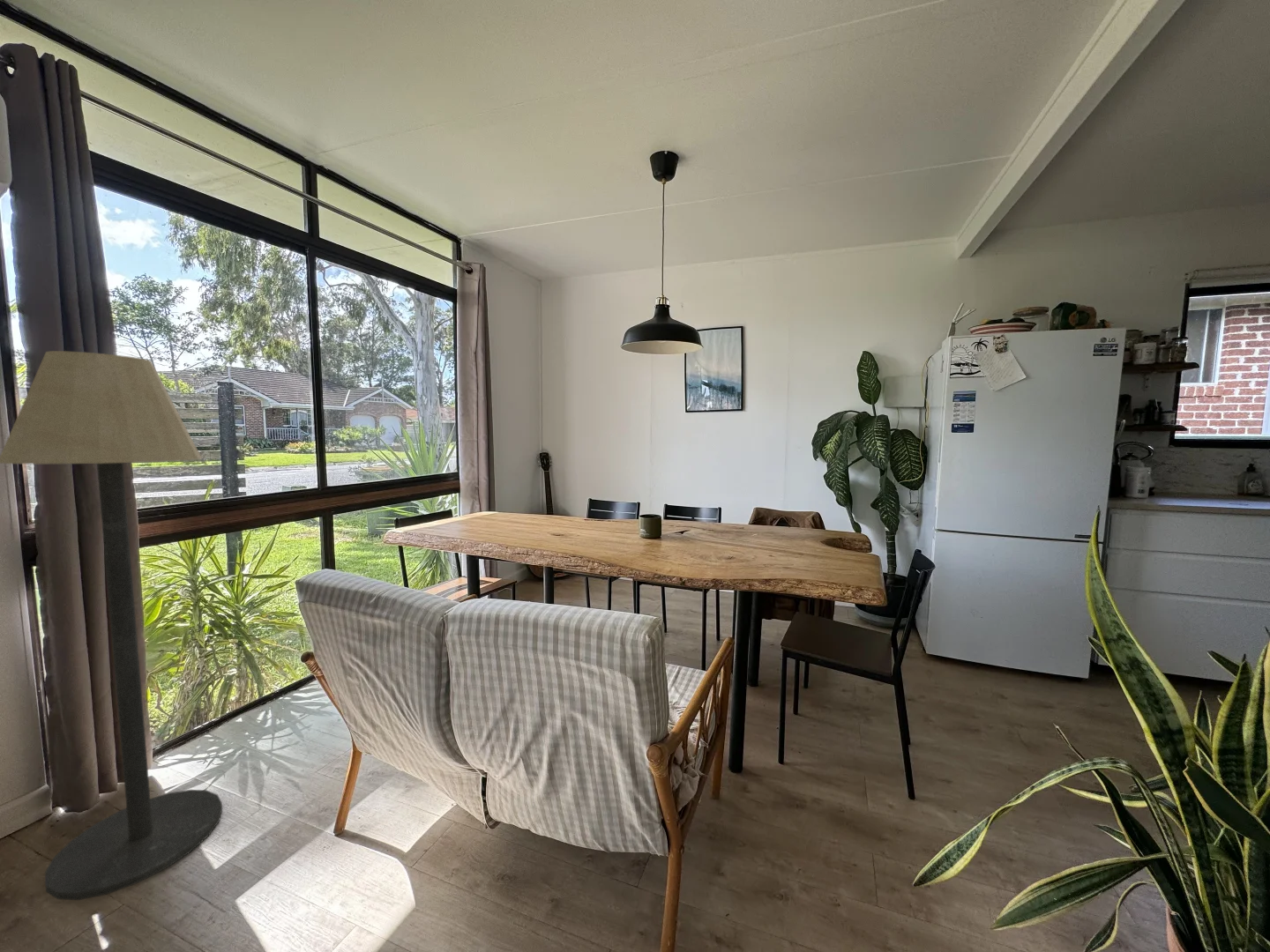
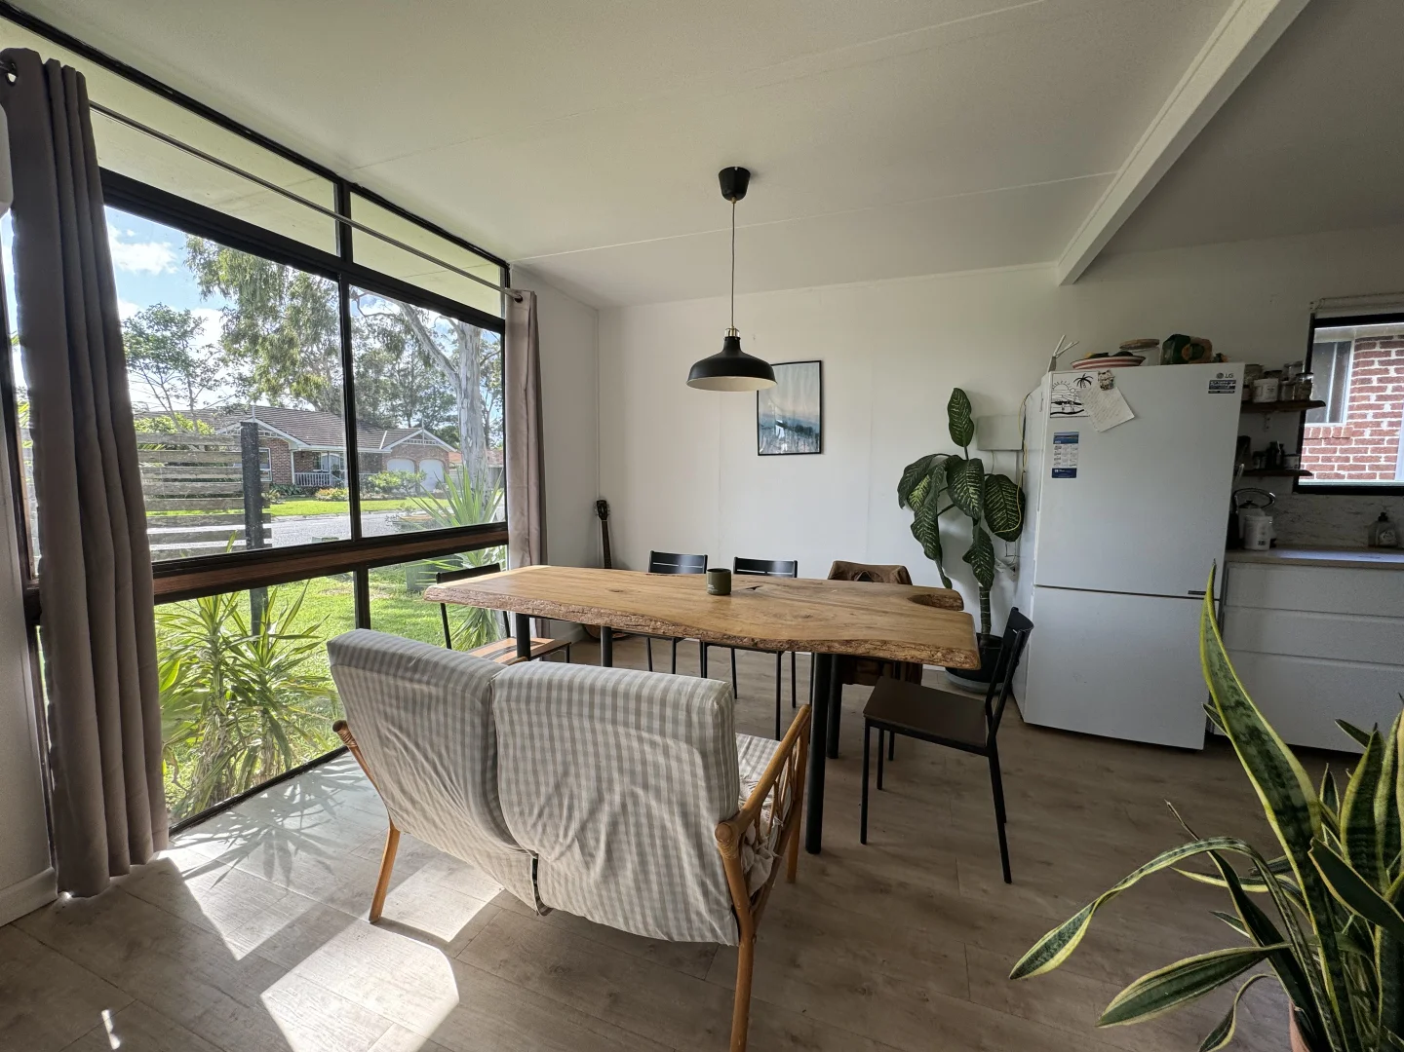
- floor lamp [0,350,223,901]
